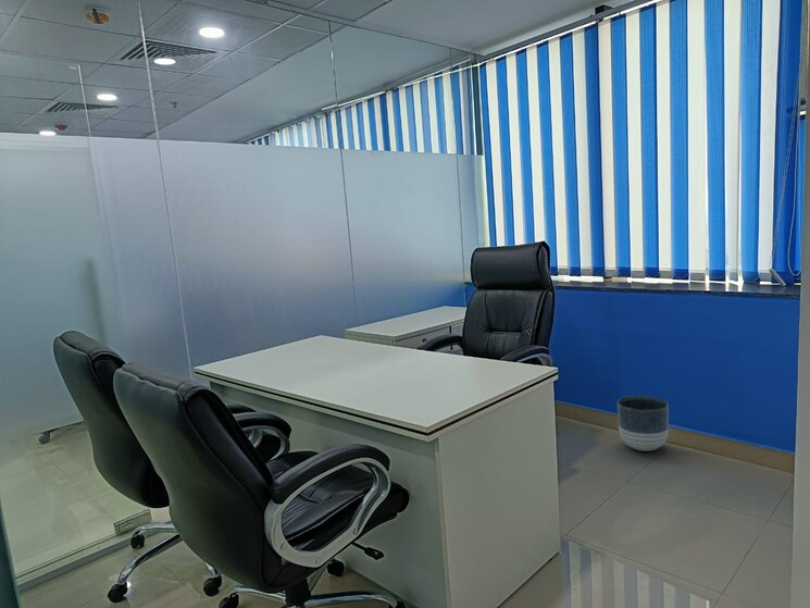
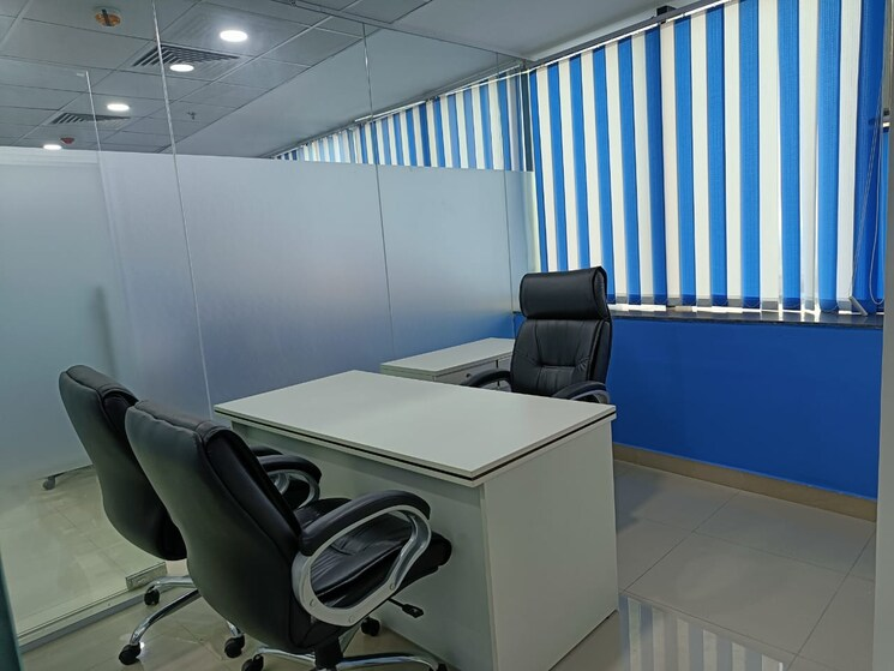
- planter [616,395,670,452]
